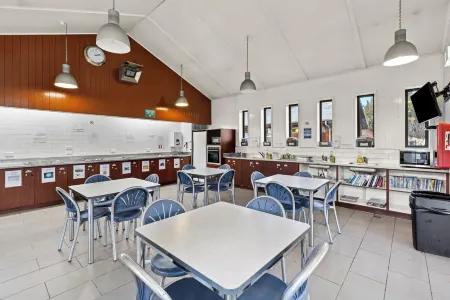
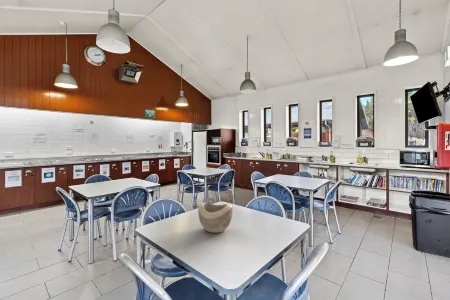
+ decorative bowl [197,202,233,234]
